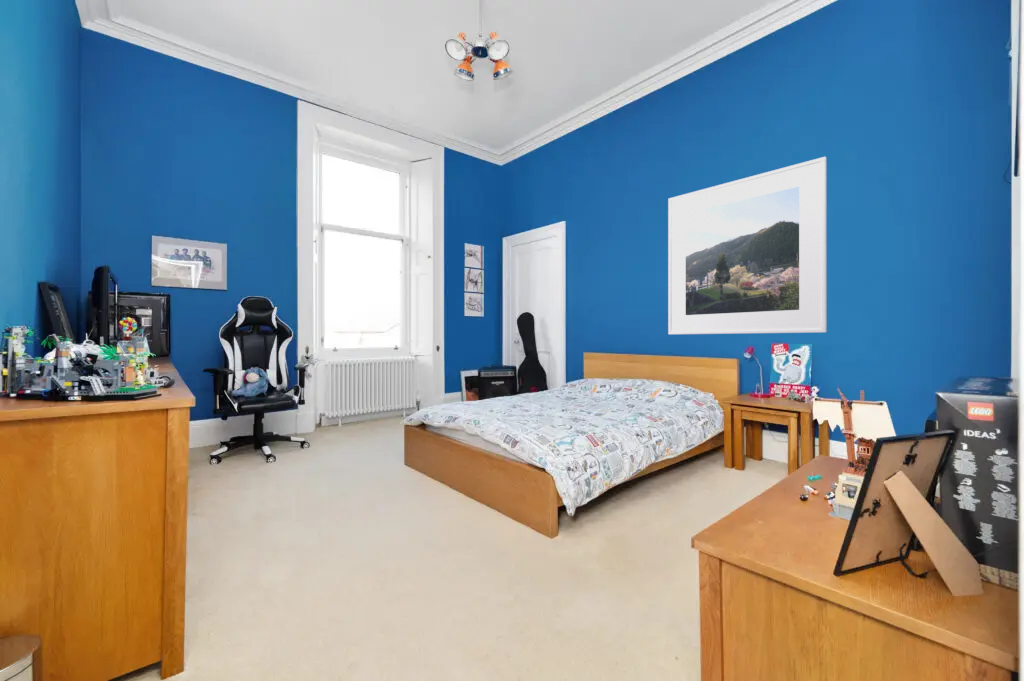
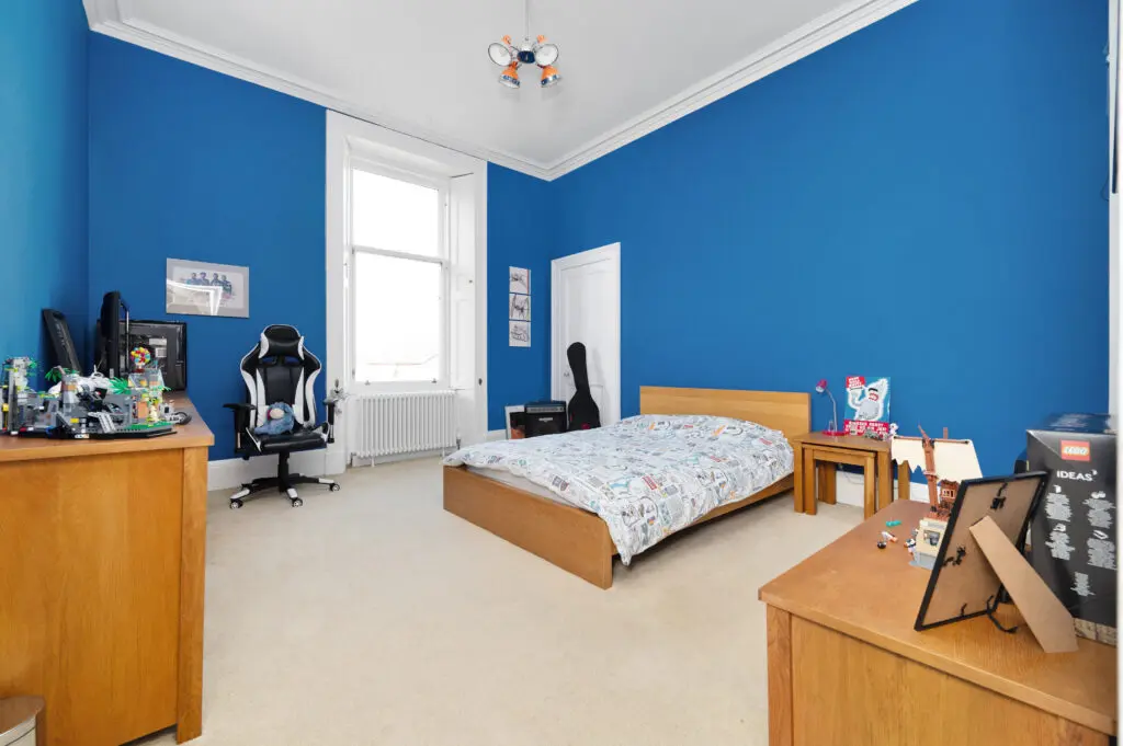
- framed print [667,156,828,335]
